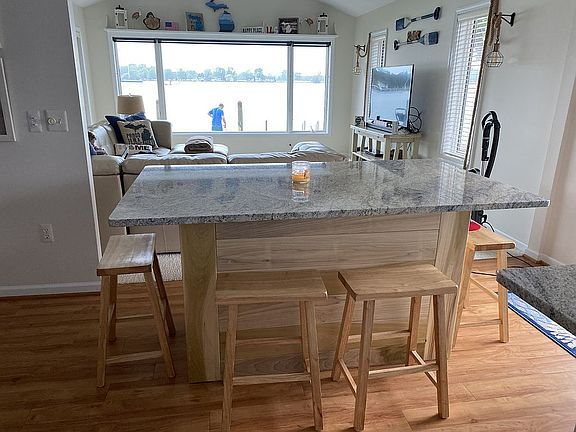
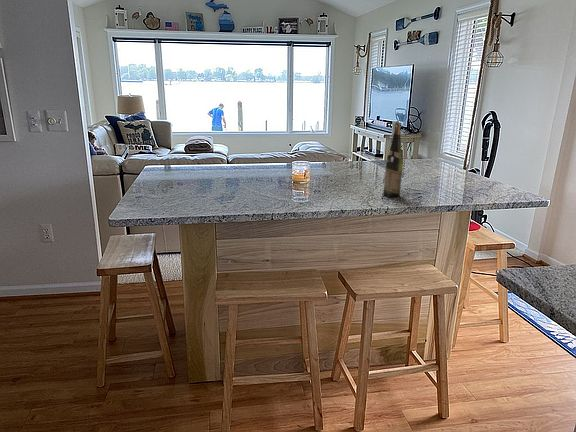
+ wine bottle [383,121,404,198]
